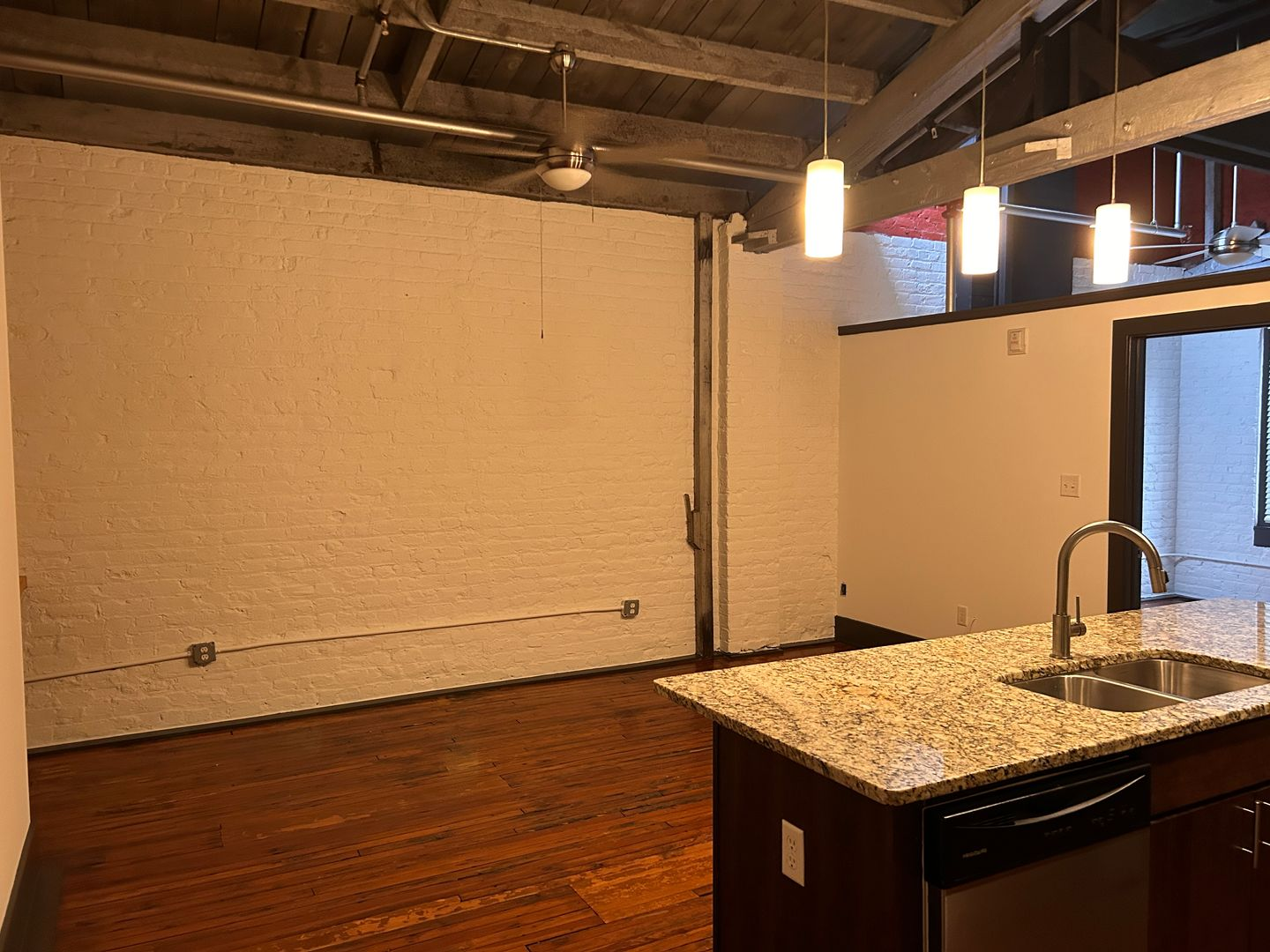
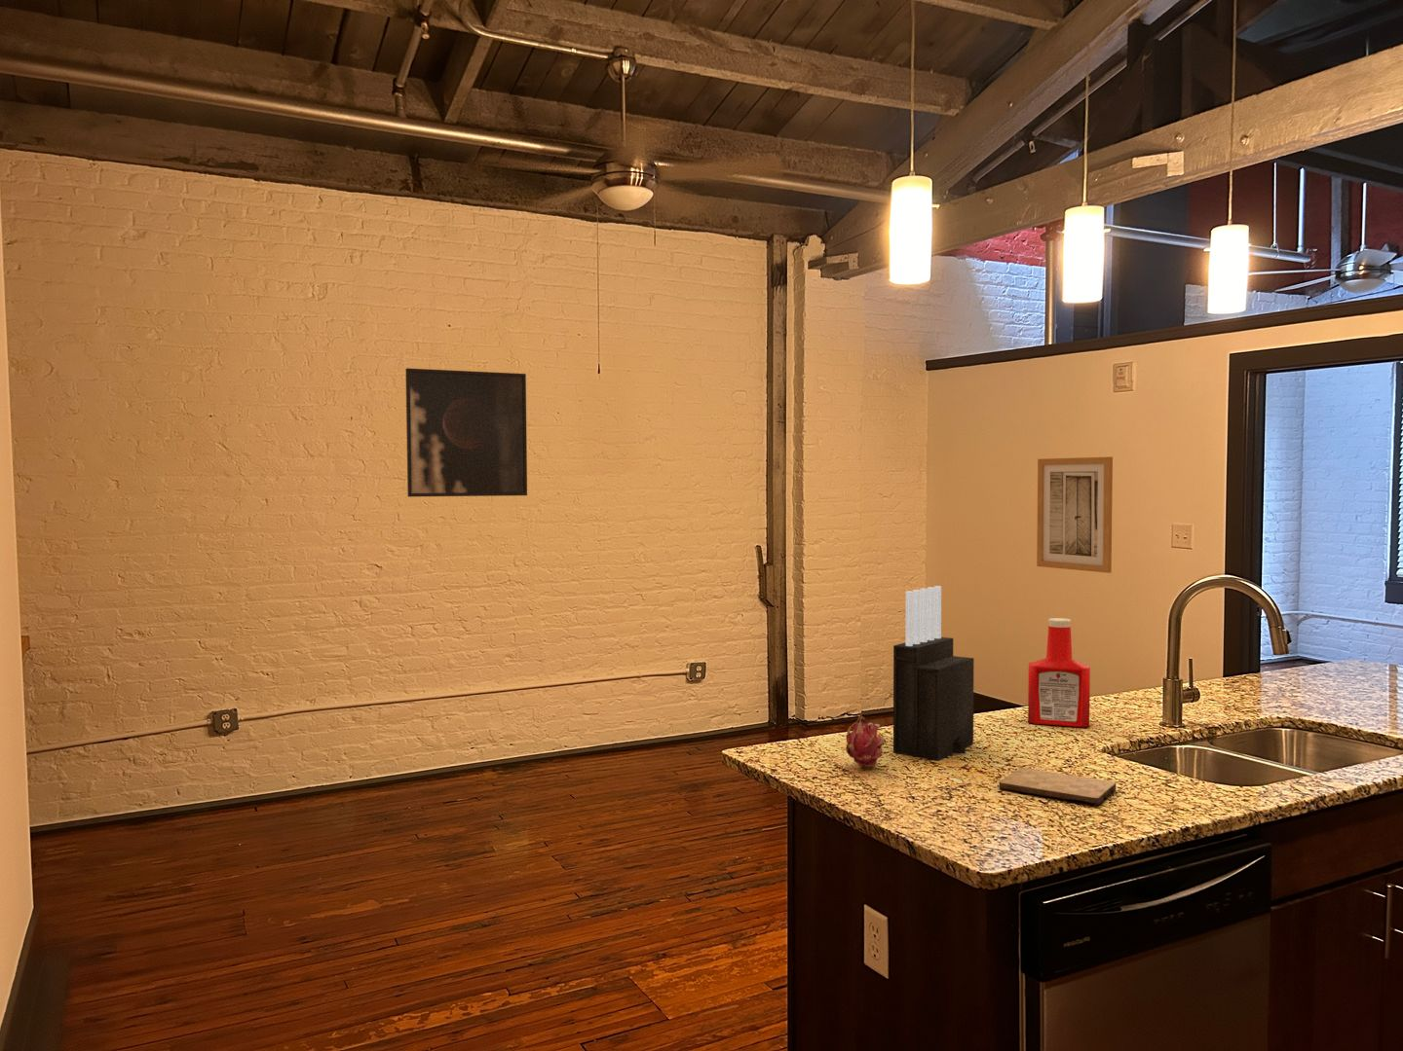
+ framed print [404,368,528,497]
+ wall art [1036,456,1114,574]
+ fruit [845,711,887,768]
+ soap bottle [1027,617,1091,728]
+ knife block [893,585,974,761]
+ cutting board [999,767,1117,806]
